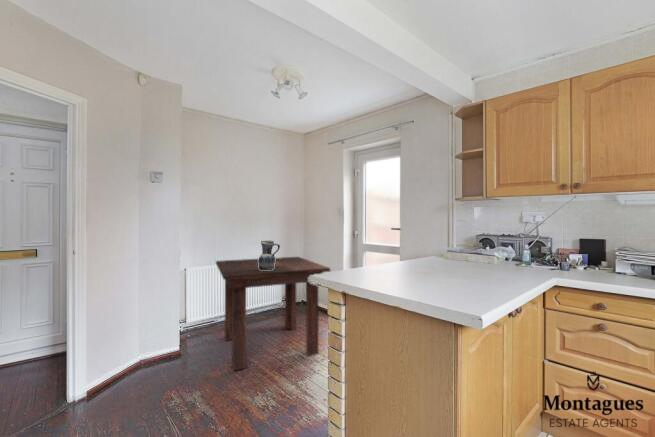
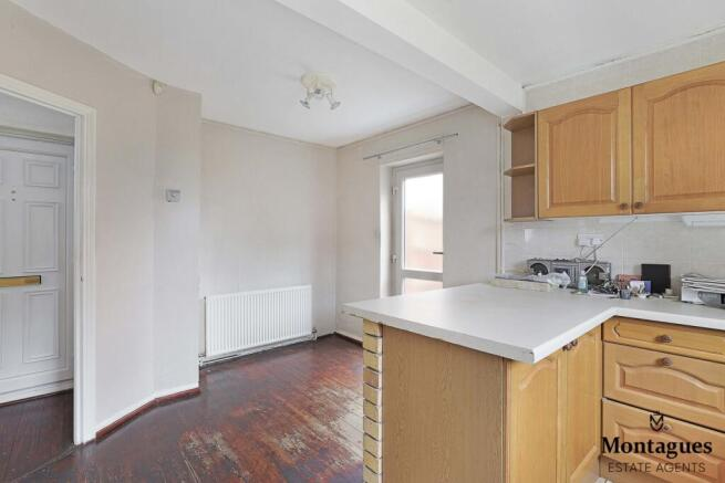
- ceramic jug [258,239,281,270]
- dining table [215,256,331,372]
